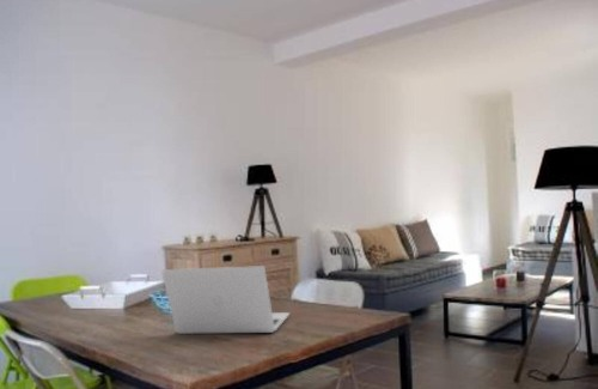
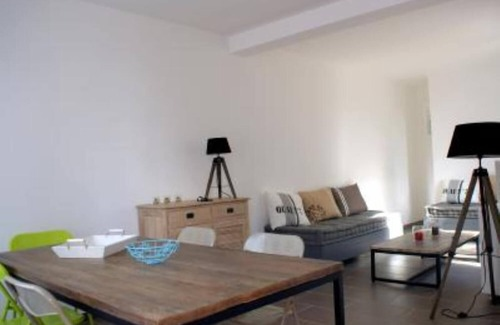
- laptop [160,265,291,335]
